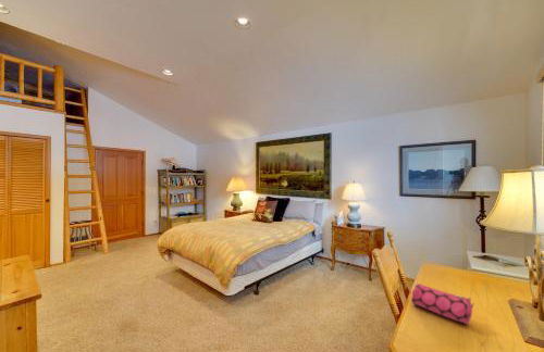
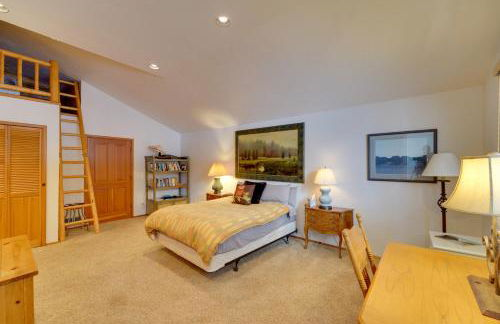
- pencil case [410,282,474,326]
